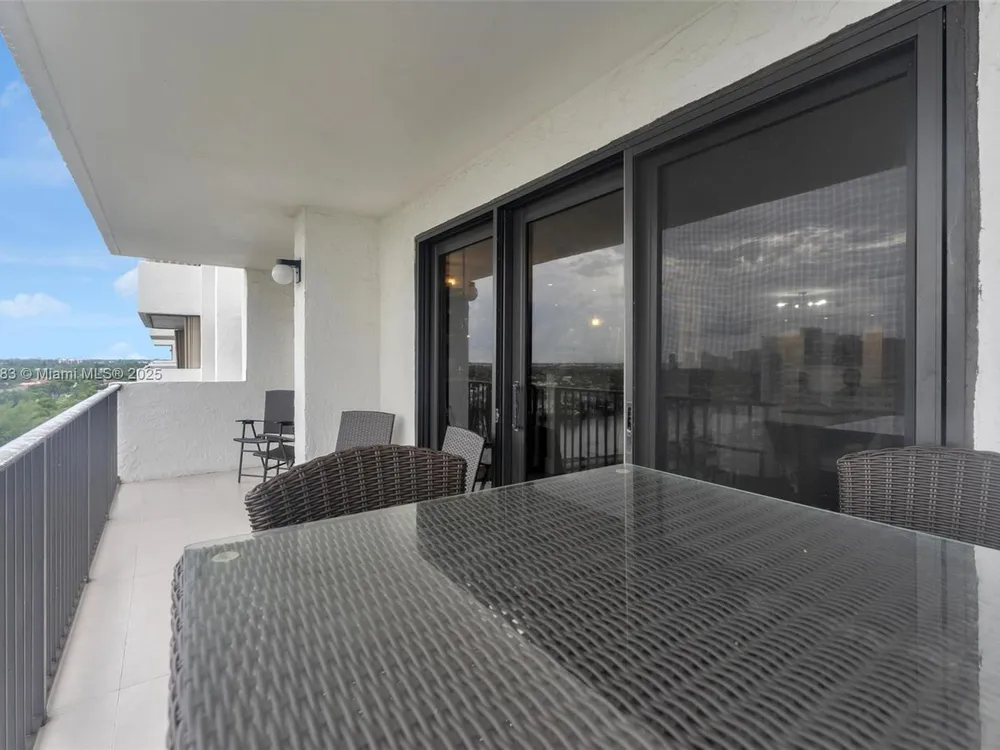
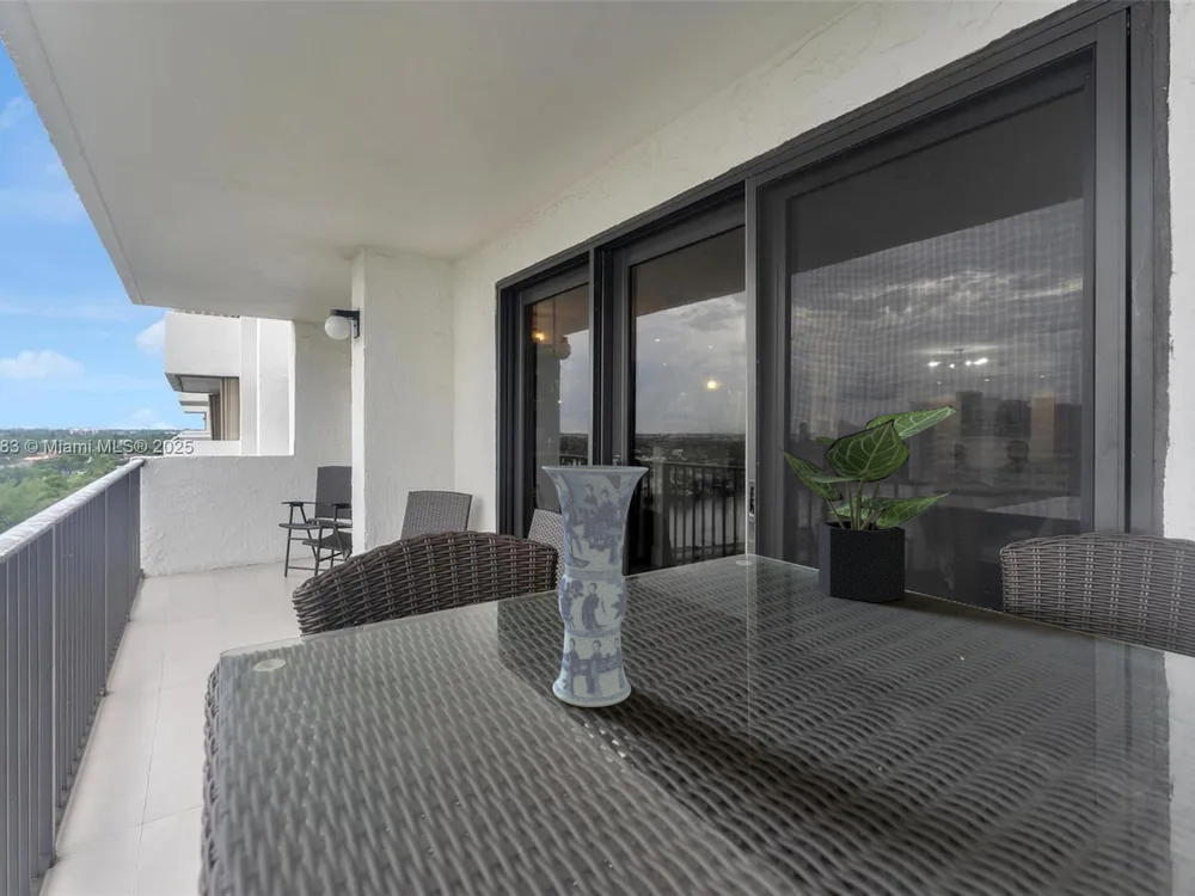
+ potted plant [778,404,960,603]
+ vase [541,465,650,708]
